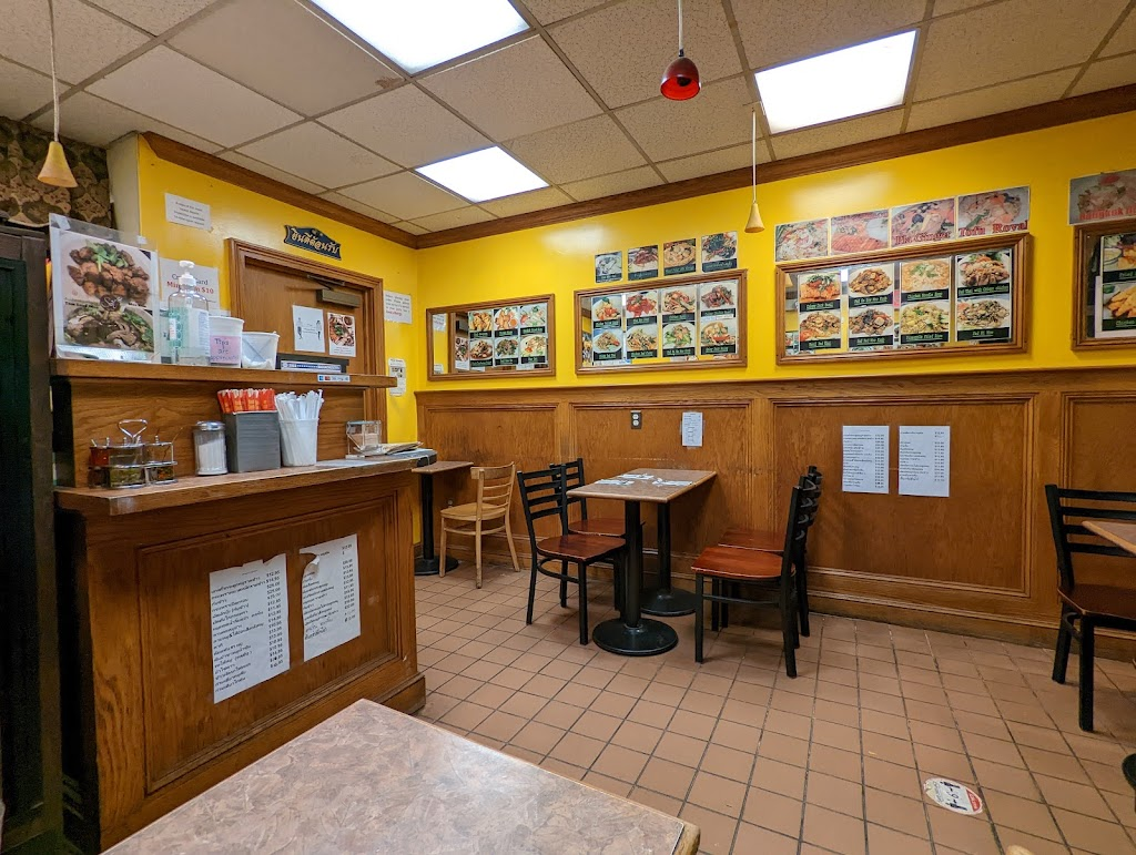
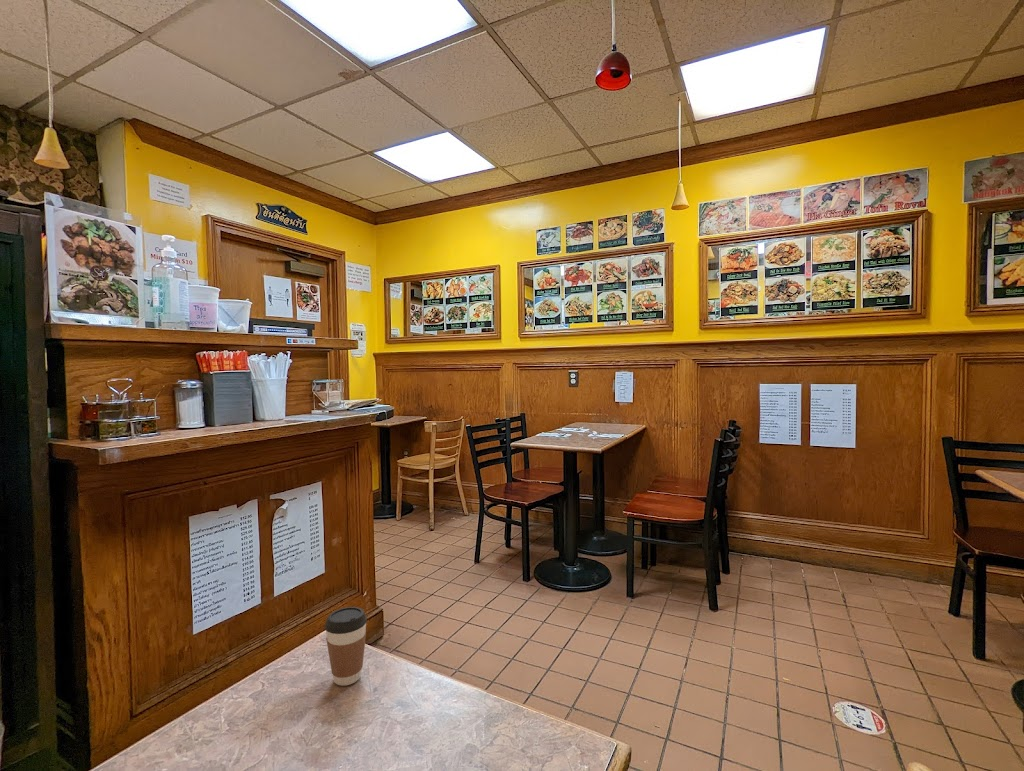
+ coffee cup [324,606,368,687]
